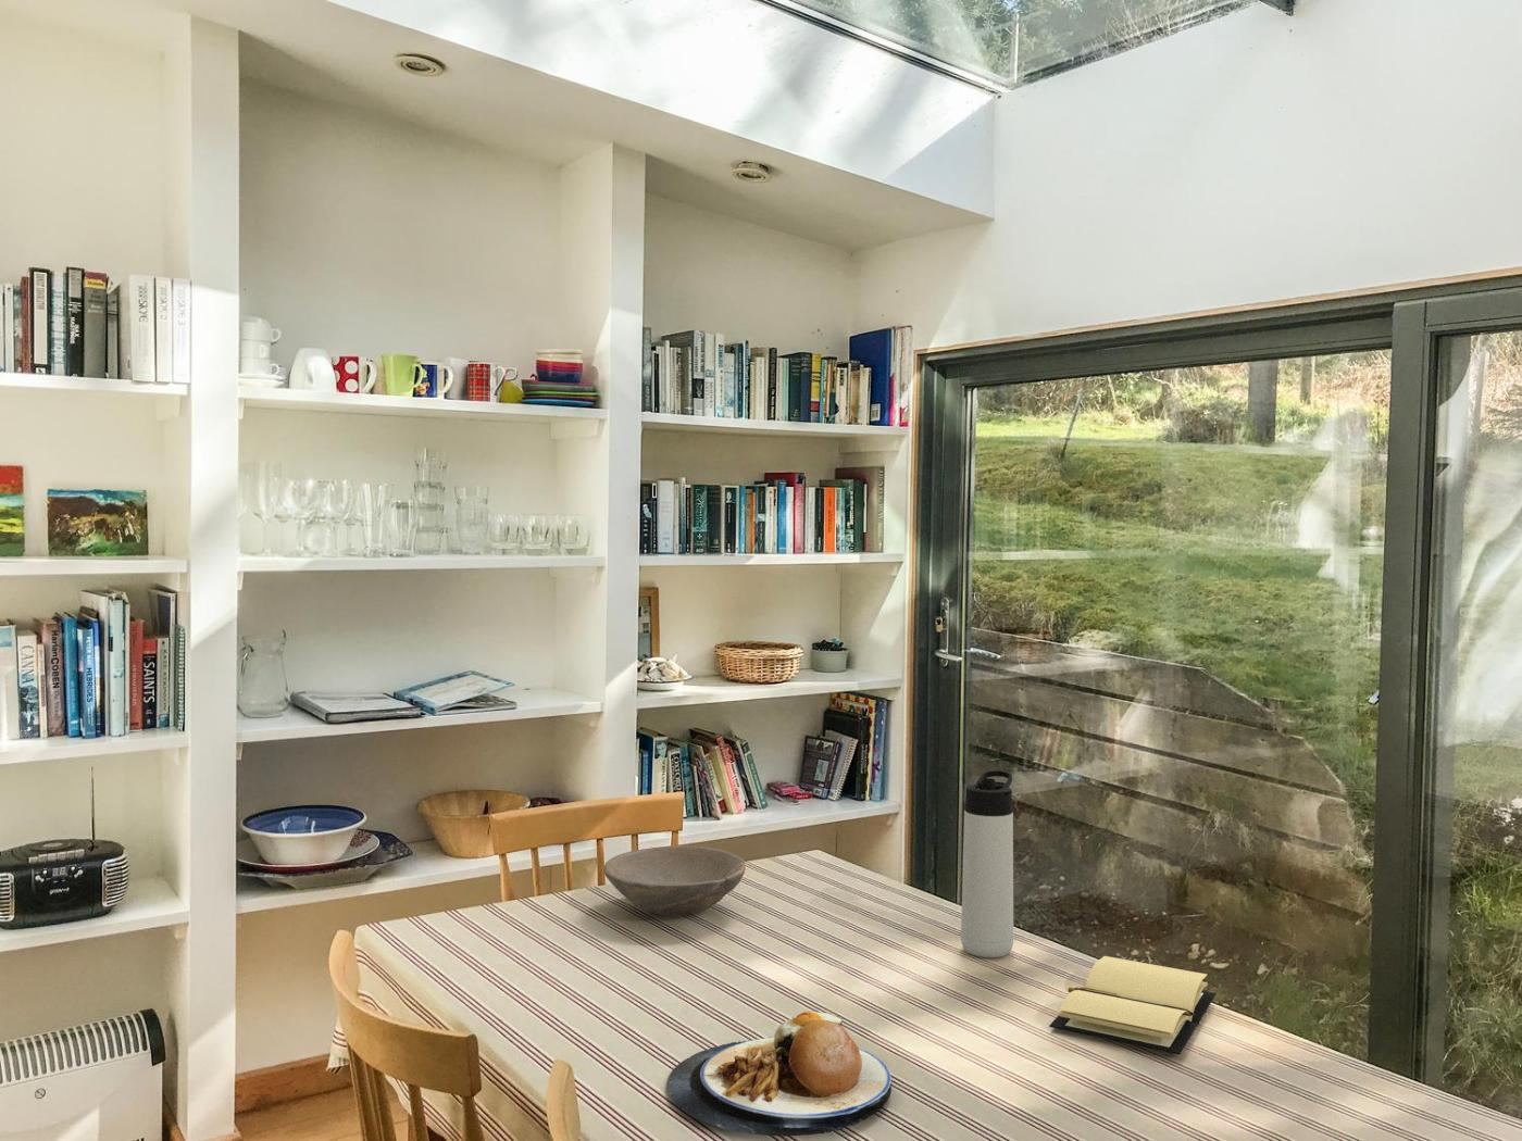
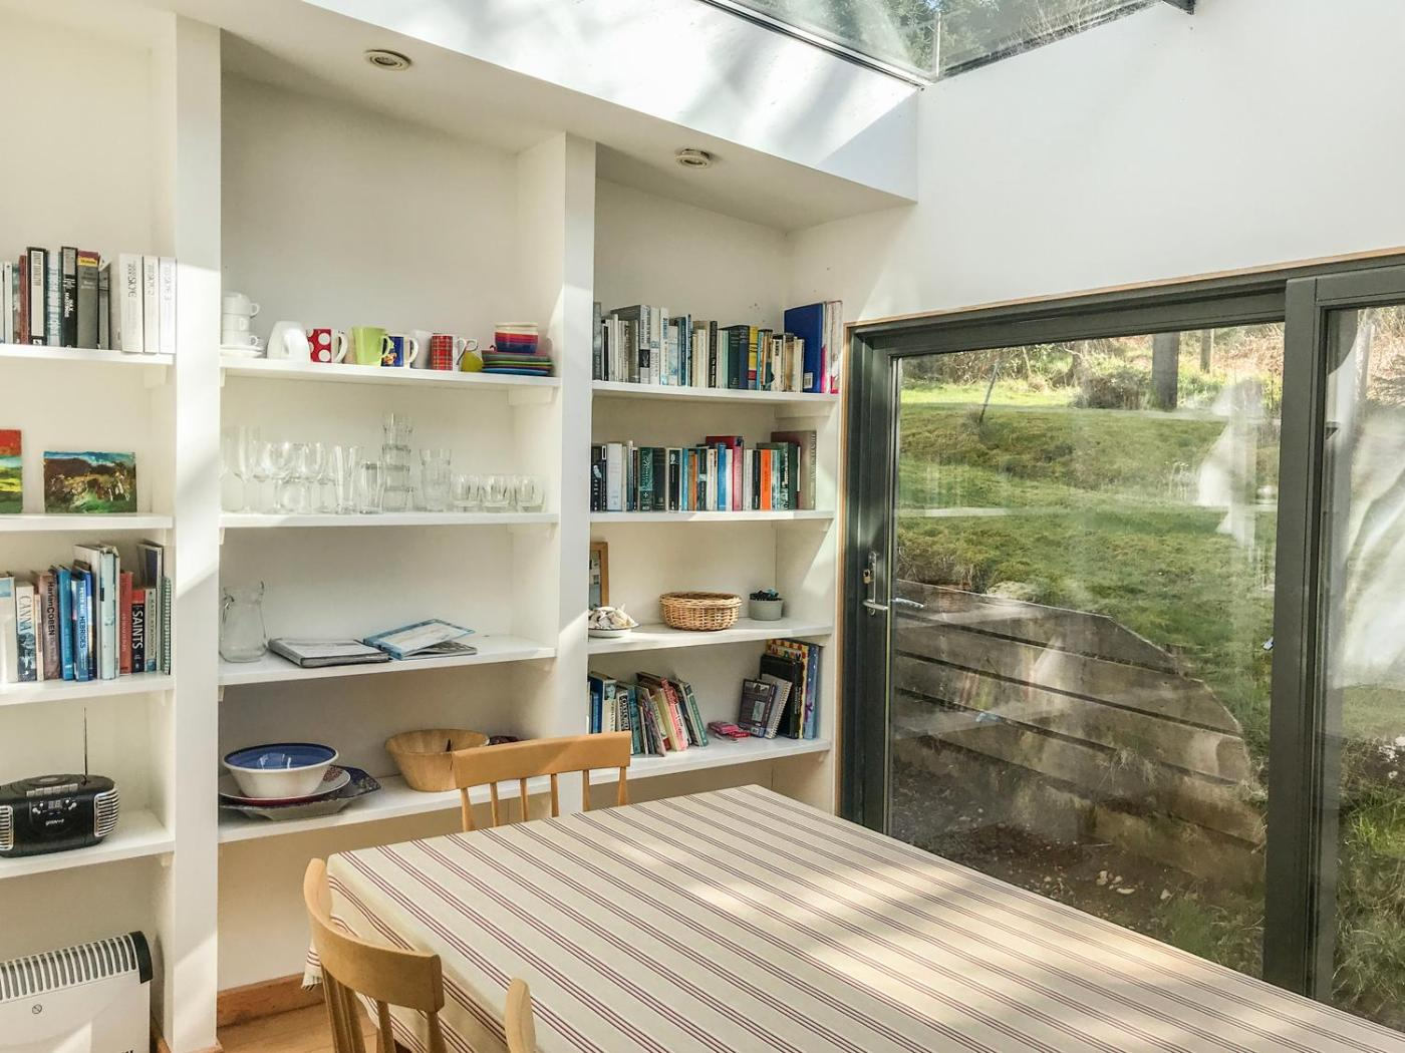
- bowl [603,845,747,917]
- book [1047,955,1216,1056]
- thermos bottle [960,769,1014,959]
- plate [666,1010,893,1137]
